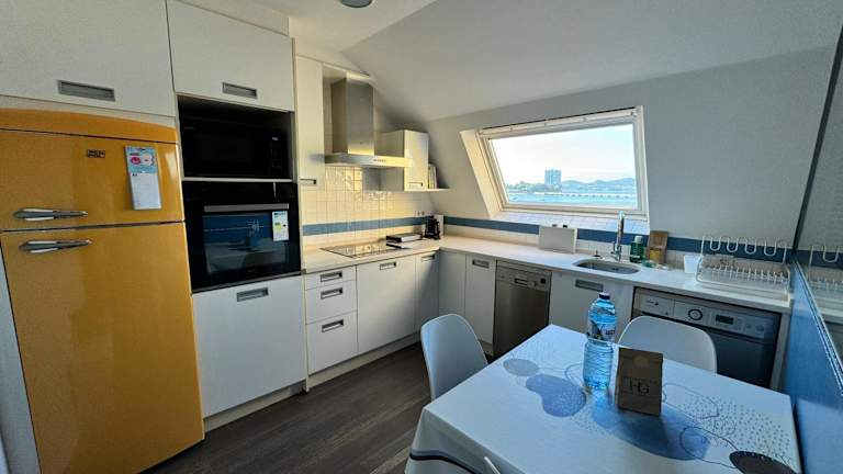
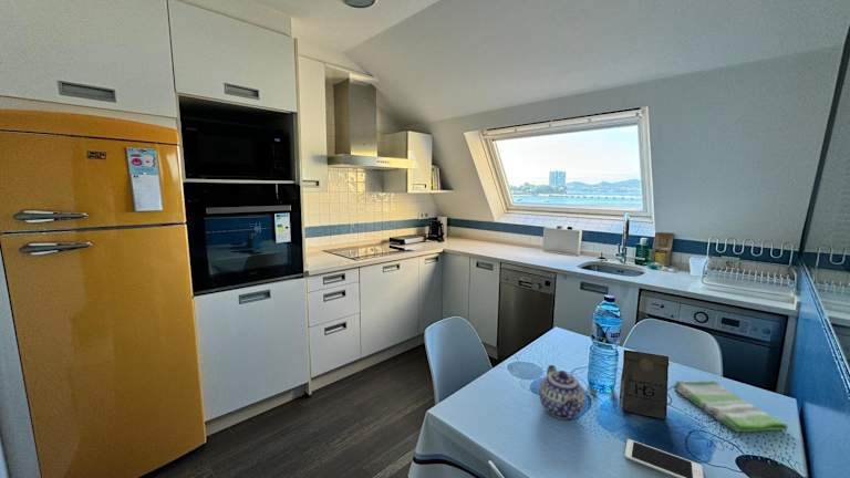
+ teapot [538,364,587,420]
+ cell phone [624,438,705,478]
+ dish towel [672,380,789,433]
